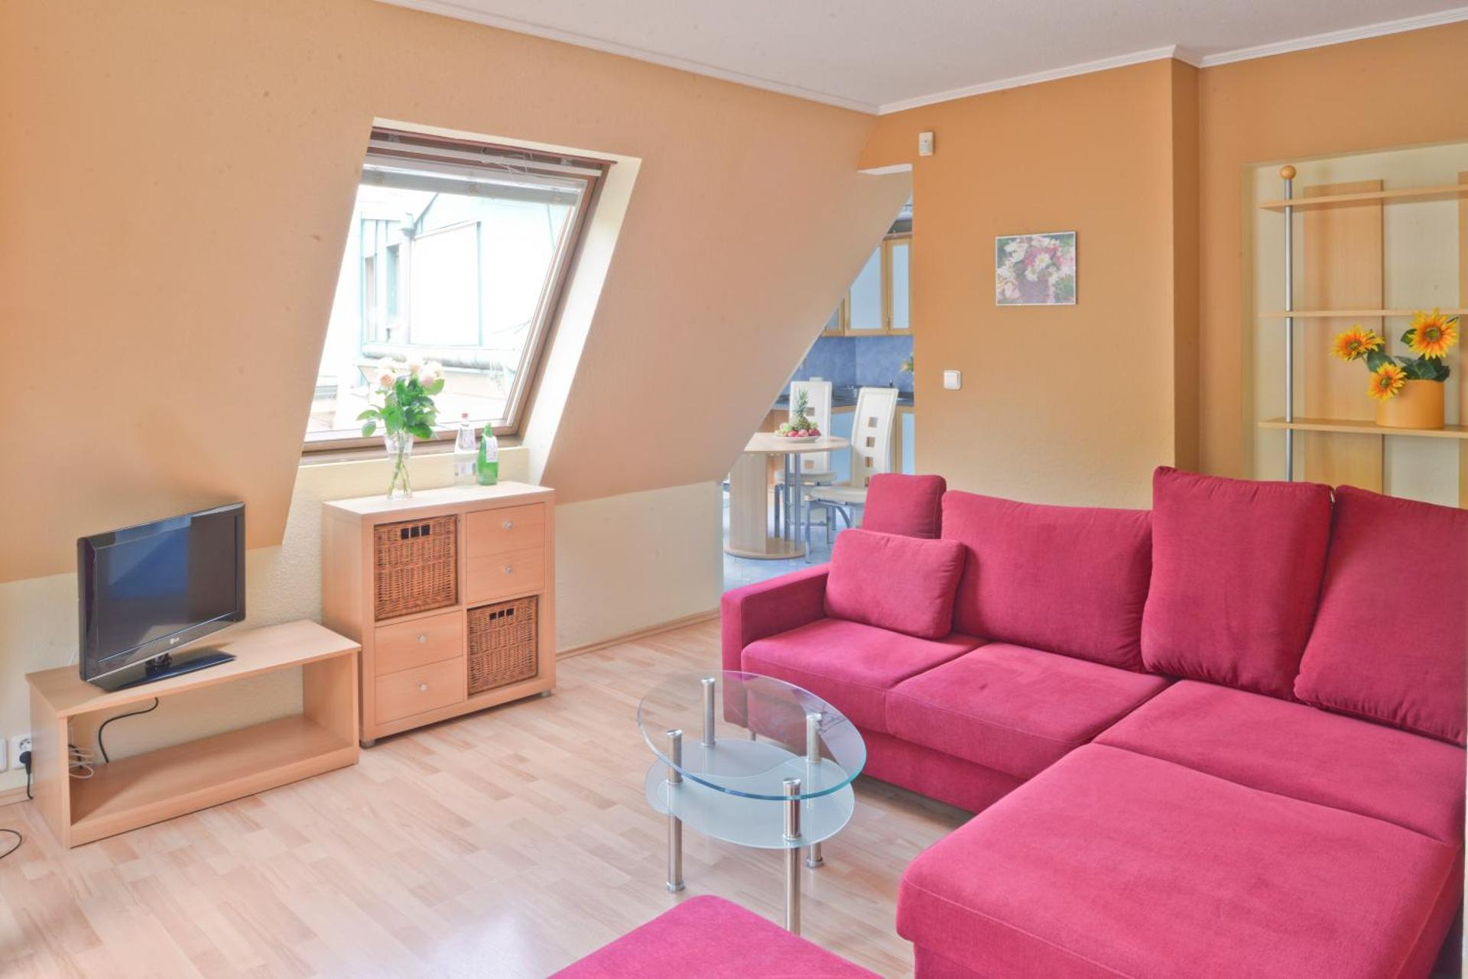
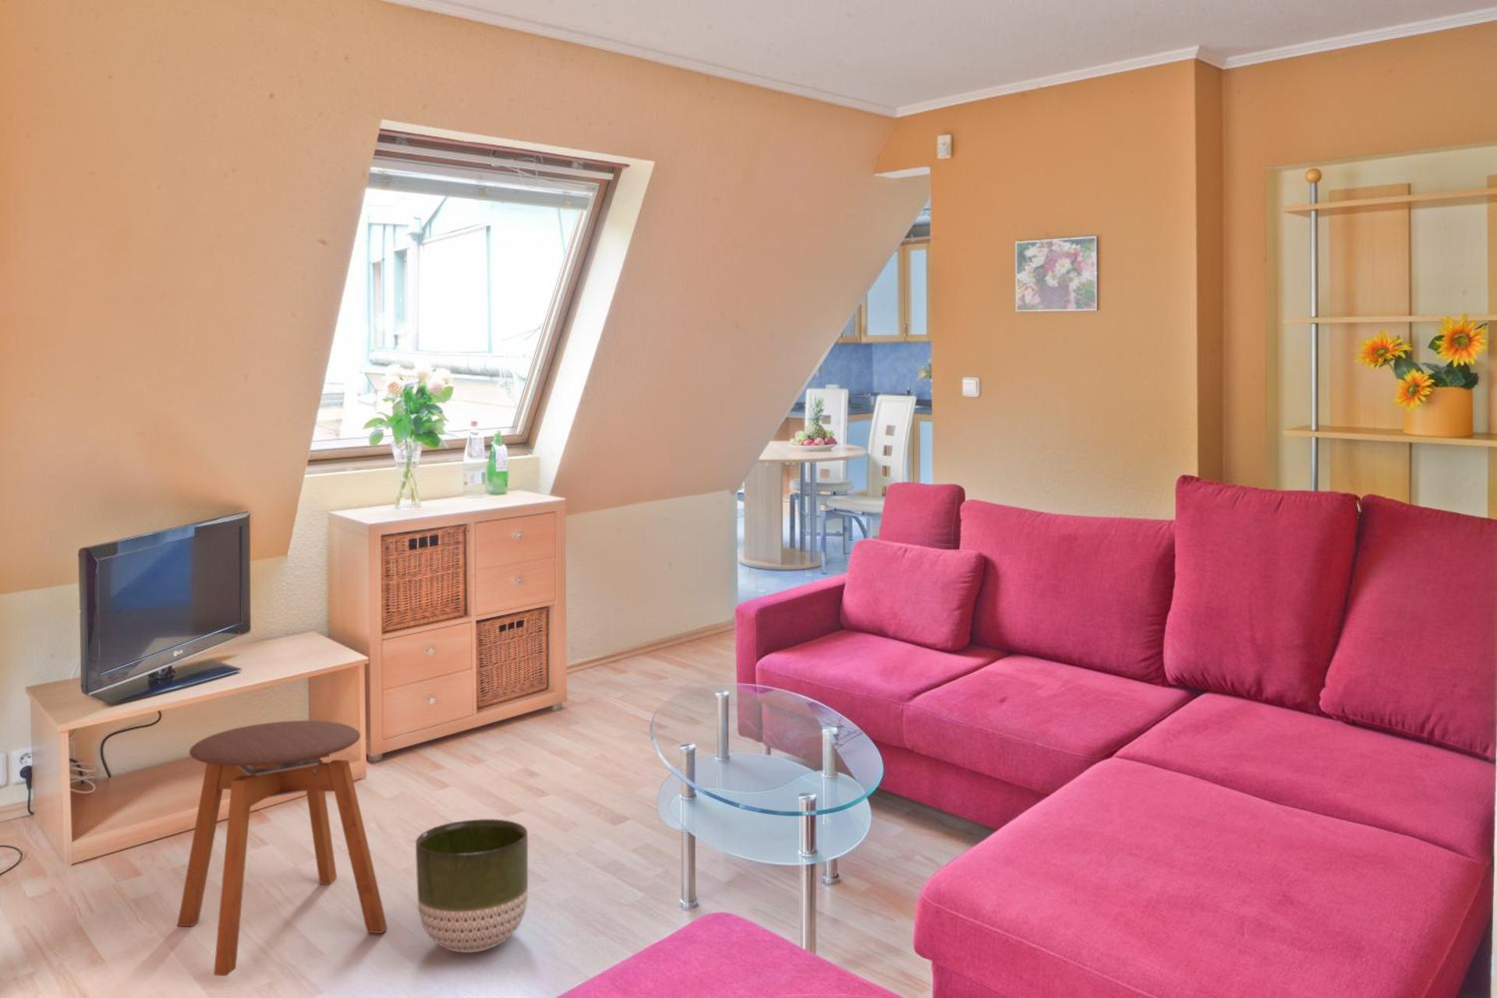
+ stool [176,720,388,977]
+ planter [415,818,528,953]
